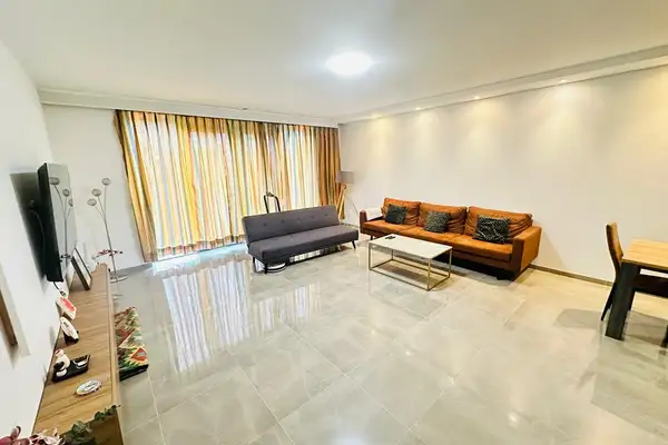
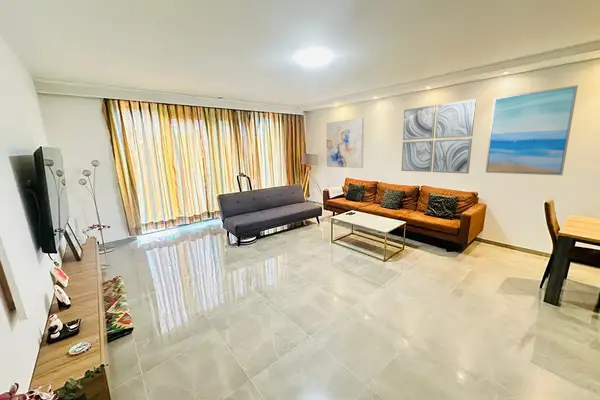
+ wall art [485,84,579,176]
+ wall art [325,117,365,169]
+ wall art [401,98,477,175]
